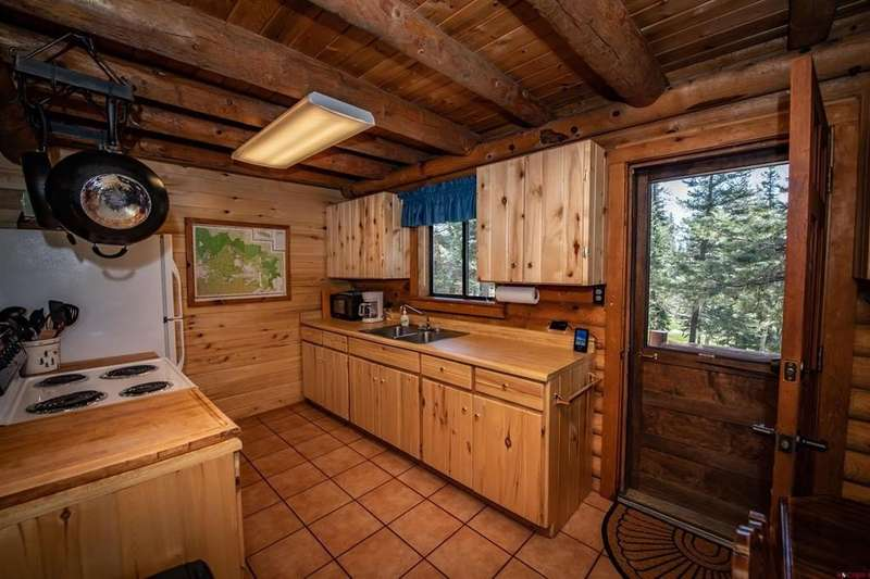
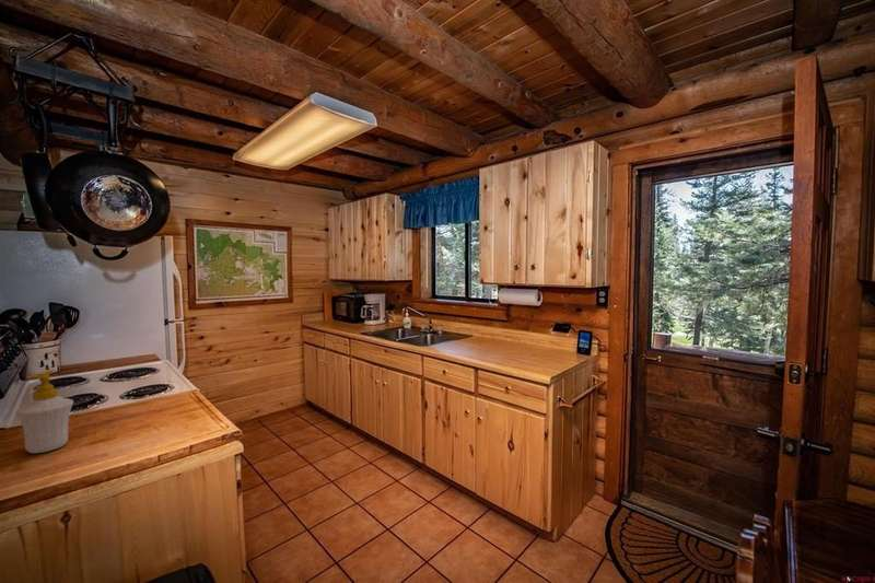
+ soap bottle [14,370,74,454]
